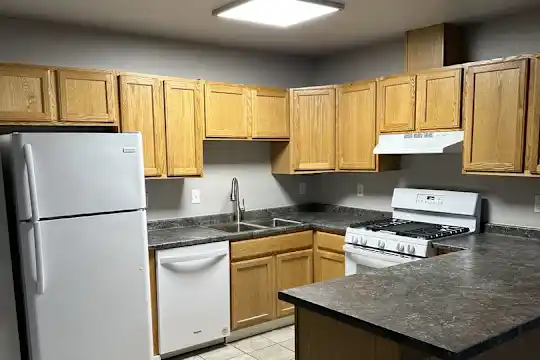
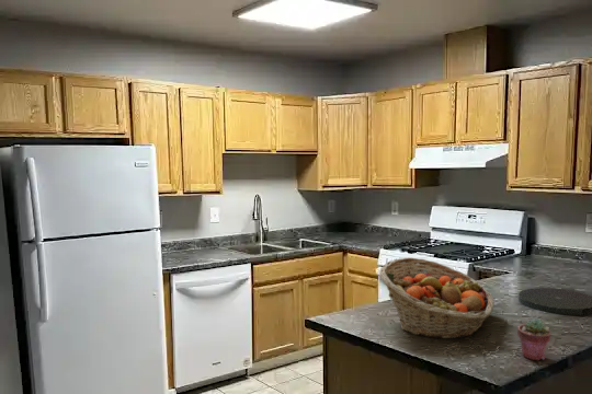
+ potted succulent [516,317,551,361]
+ plate [517,287,592,316]
+ fruit basket [378,256,494,340]
